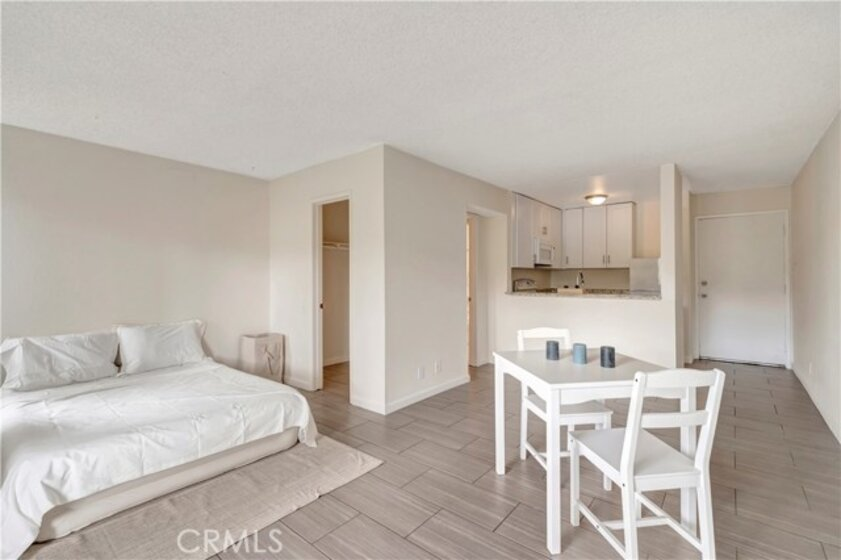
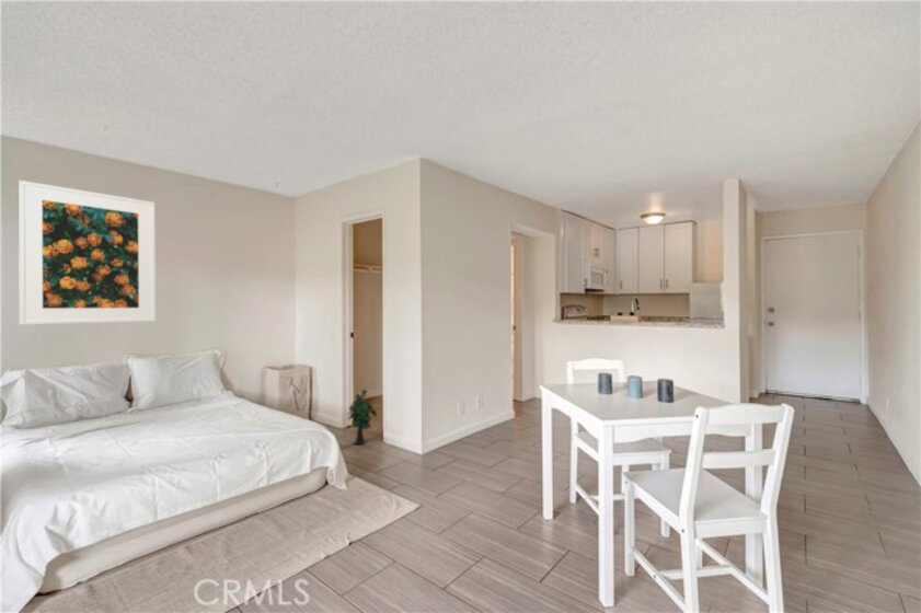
+ decorative plant [346,389,378,446]
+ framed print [18,180,157,326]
